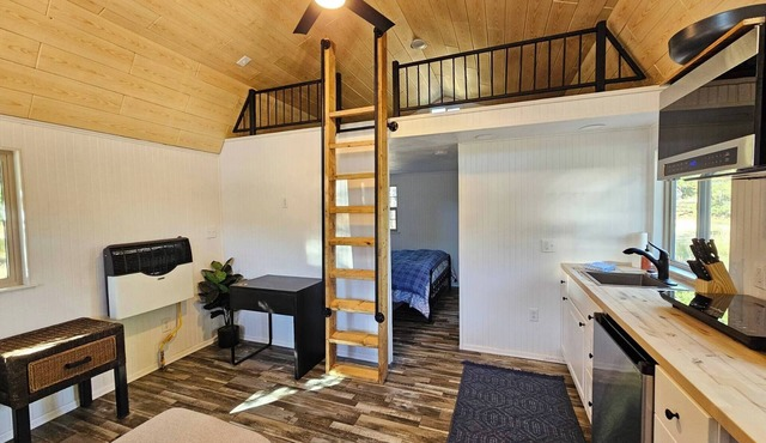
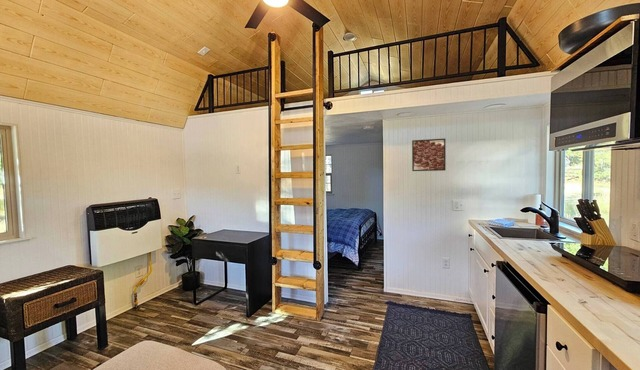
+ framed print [411,137,447,172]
